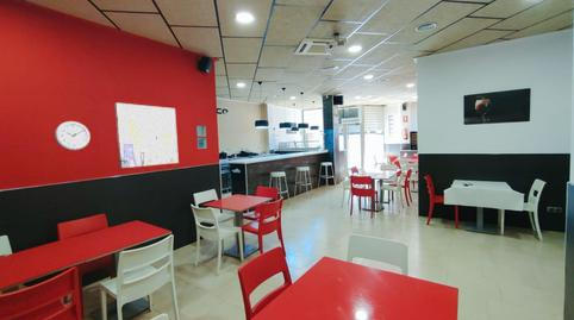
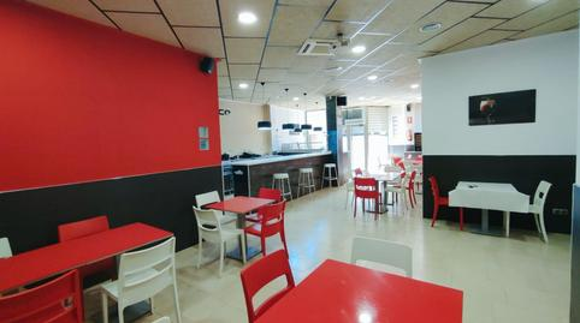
- wall clock [54,120,92,151]
- wall art [113,102,180,169]
